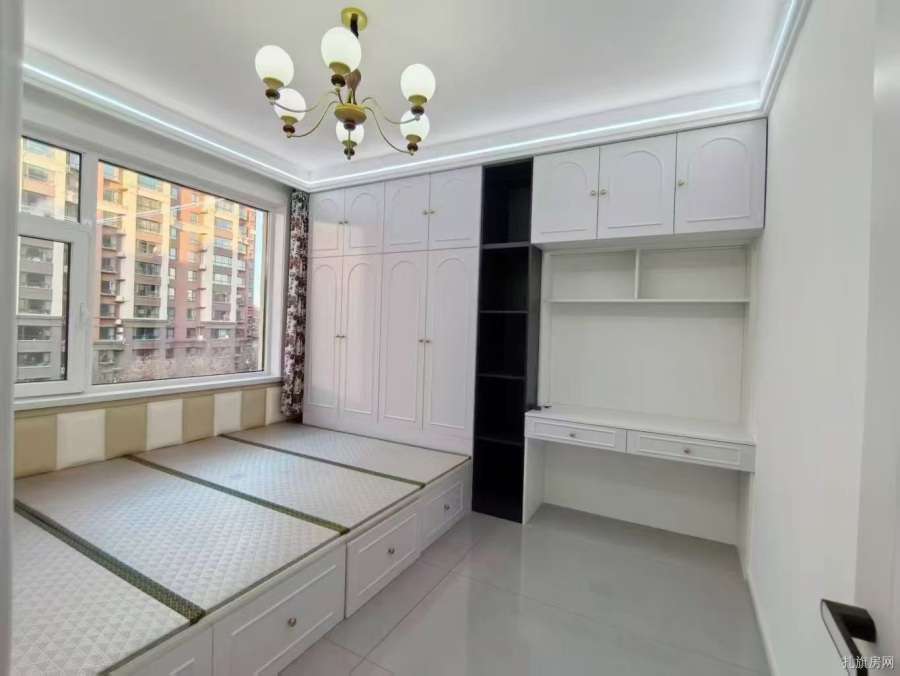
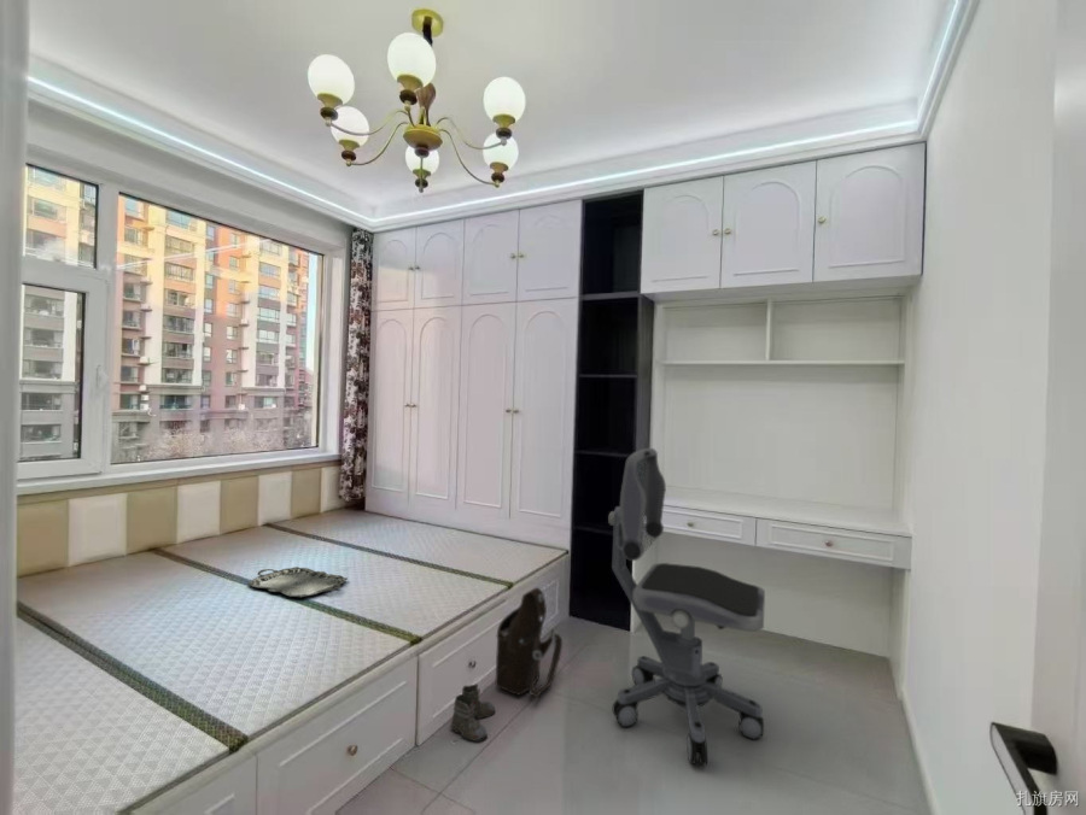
+ shoulder bag [494,586,564,698]
+ office chair [607,447,766,767]
+ serving tray [246,565,349,598]
+ boots [450,682,496,743]
